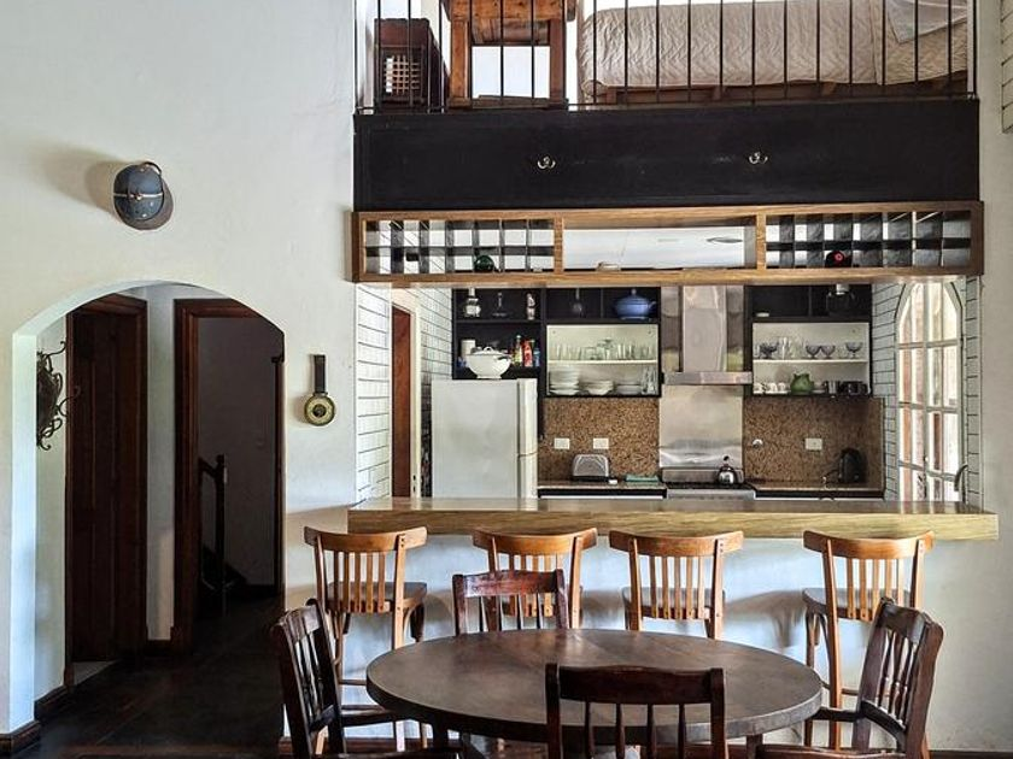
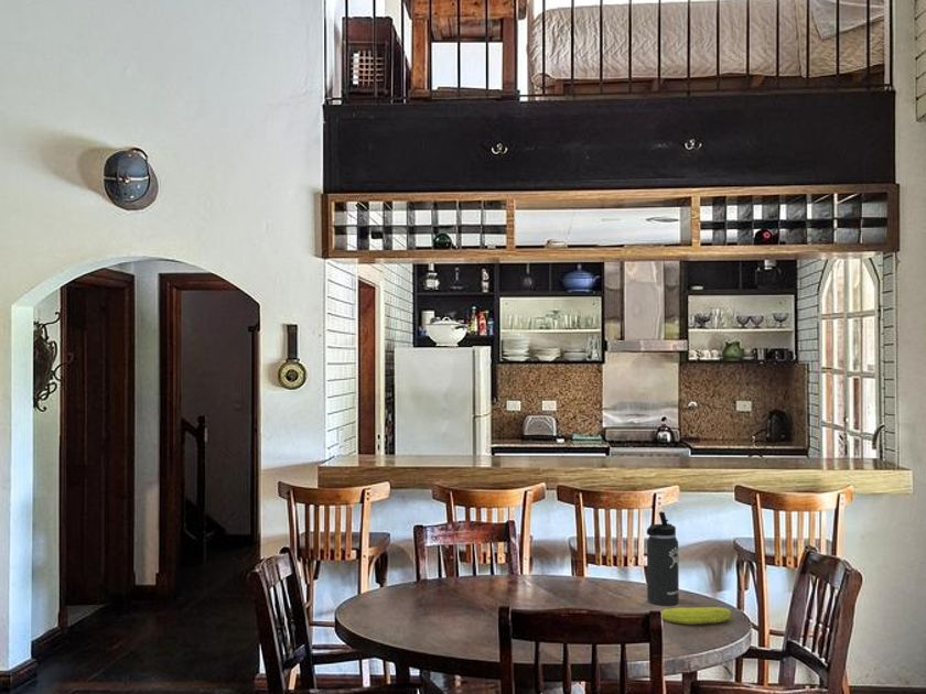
+ thermos bottle [646,511,680,606]
+ fruit [660,606,732,626]
